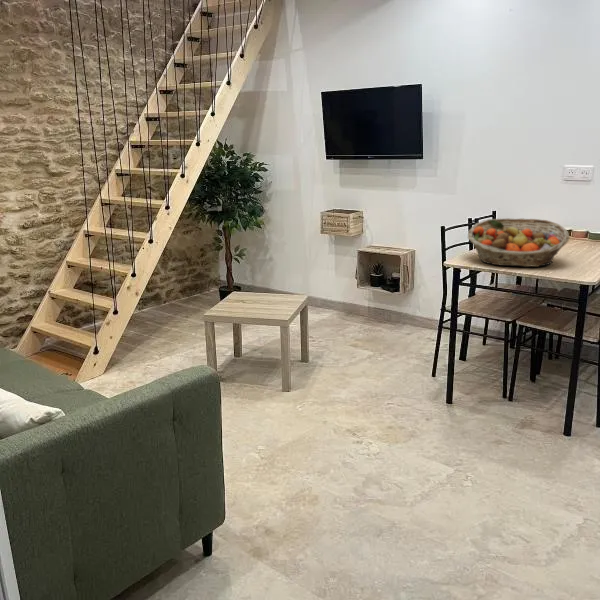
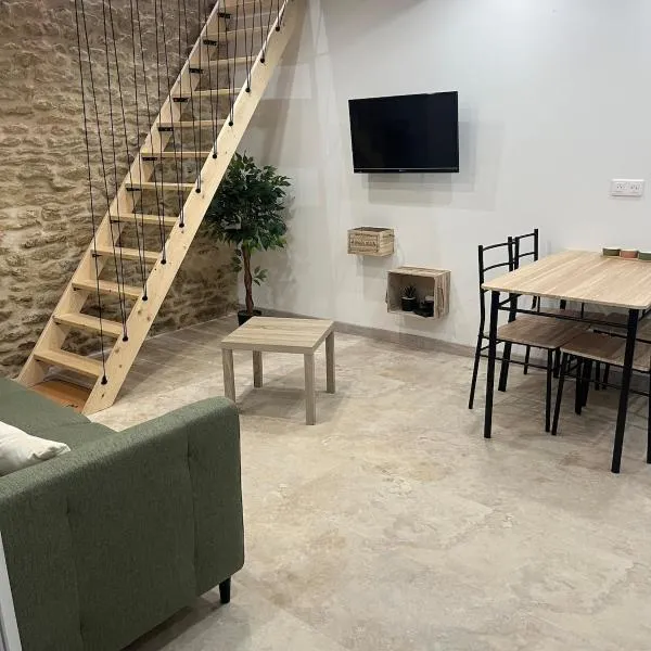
- fruit basket [467,217,570,268]
